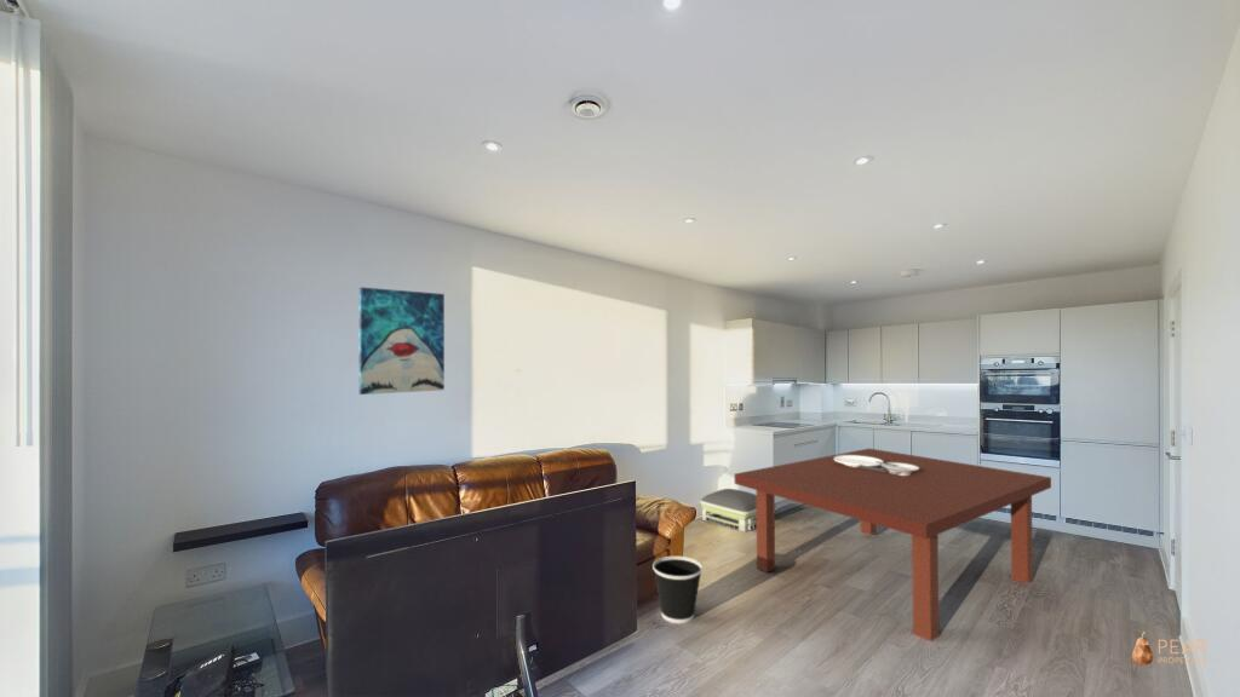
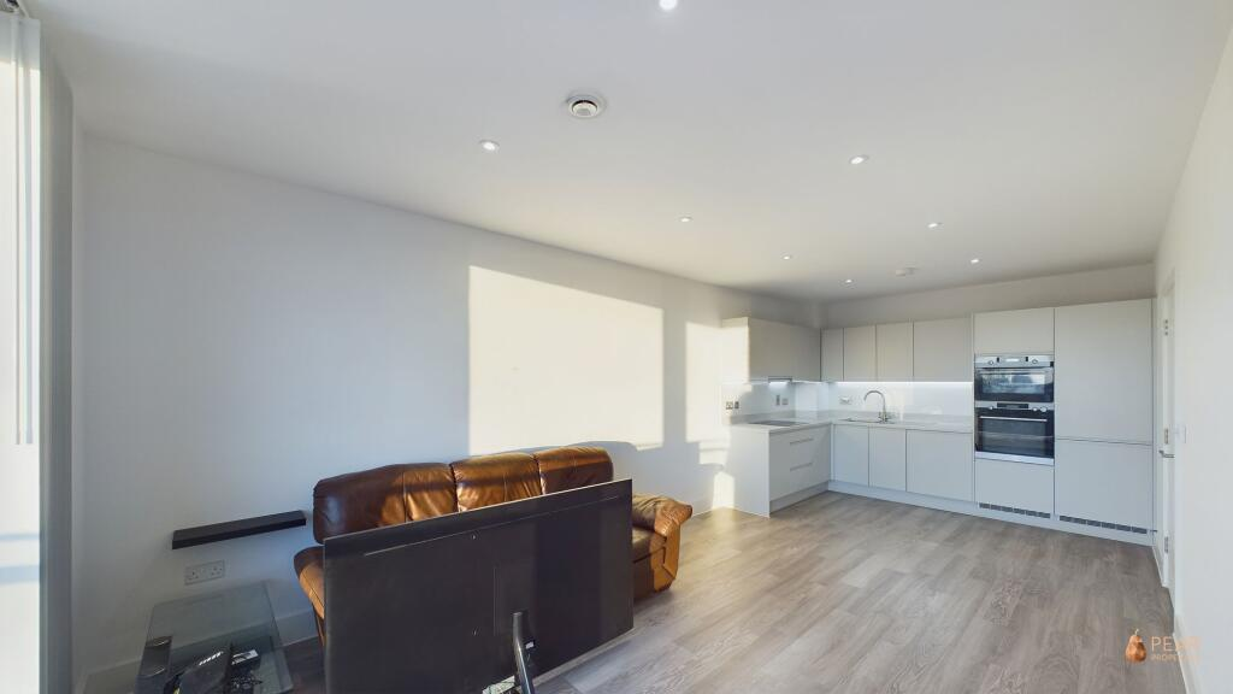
- dining table [734,448,1052,643]
- air purifier [699,488,757,534]
- wall art [357,286,446,396]
- wastebasket [651,555,704,624]
